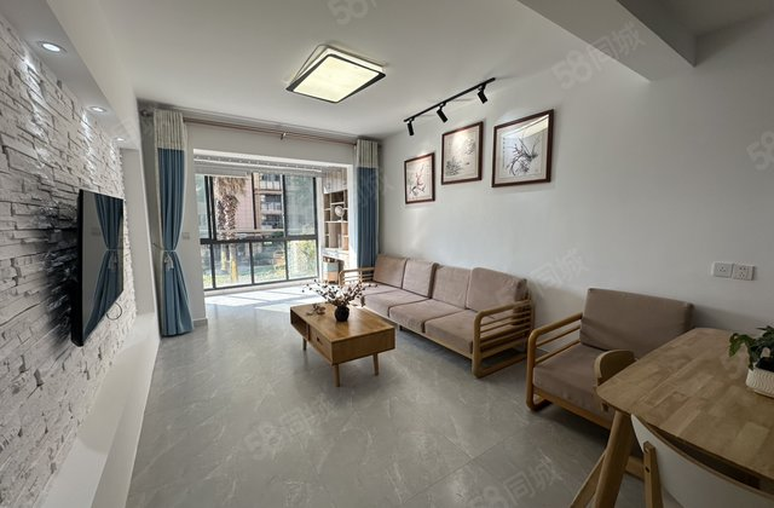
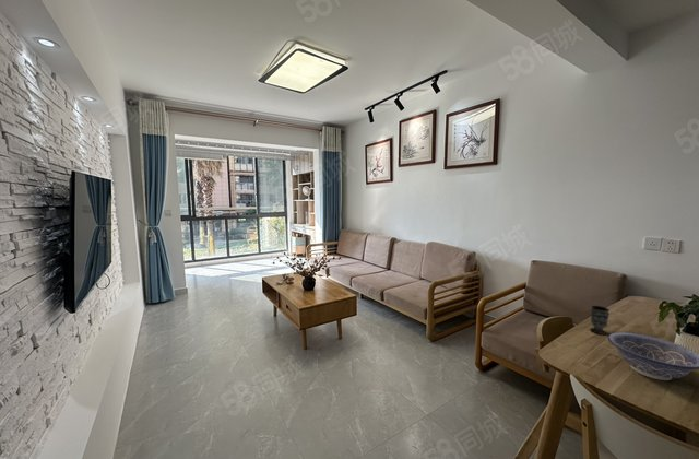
+ decorative bowl [607,331,699,381]
+ cup [589,305,611,336]
